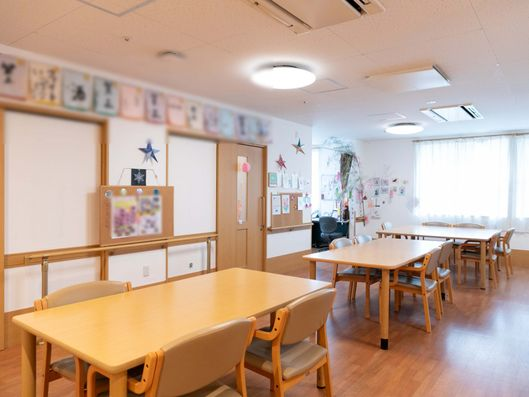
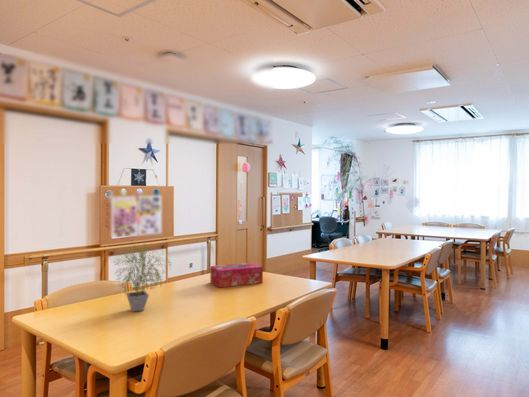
+ potted plant [109,239,176,313]
+ tissue box [209,262,264,289]
